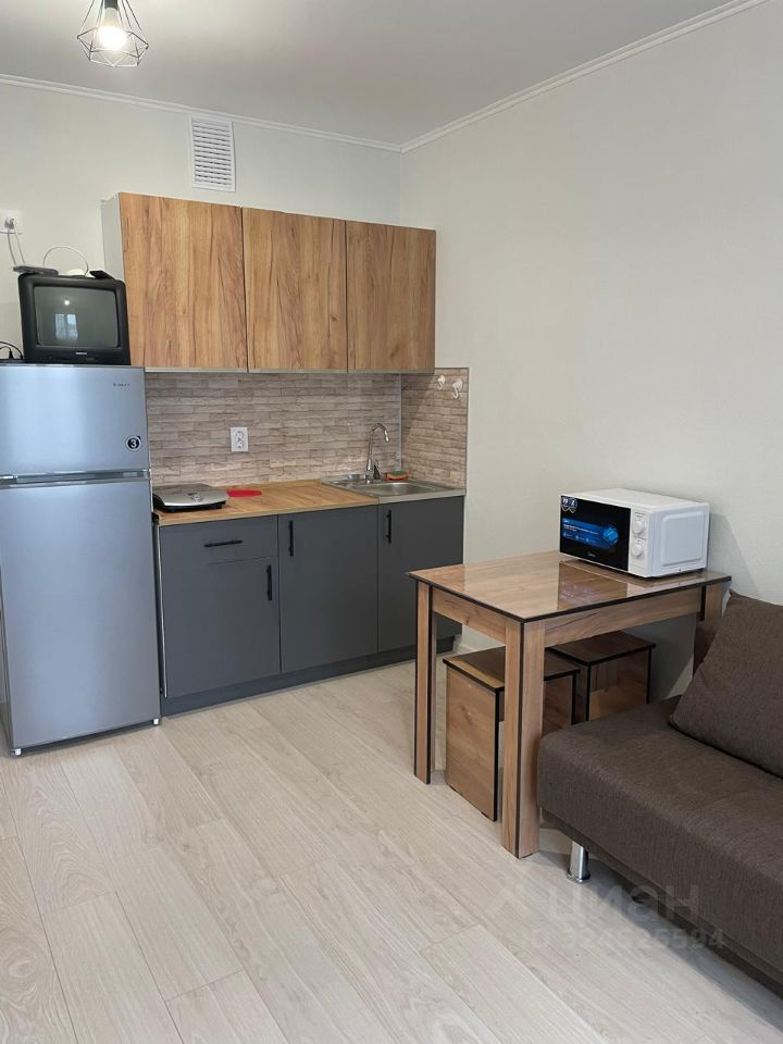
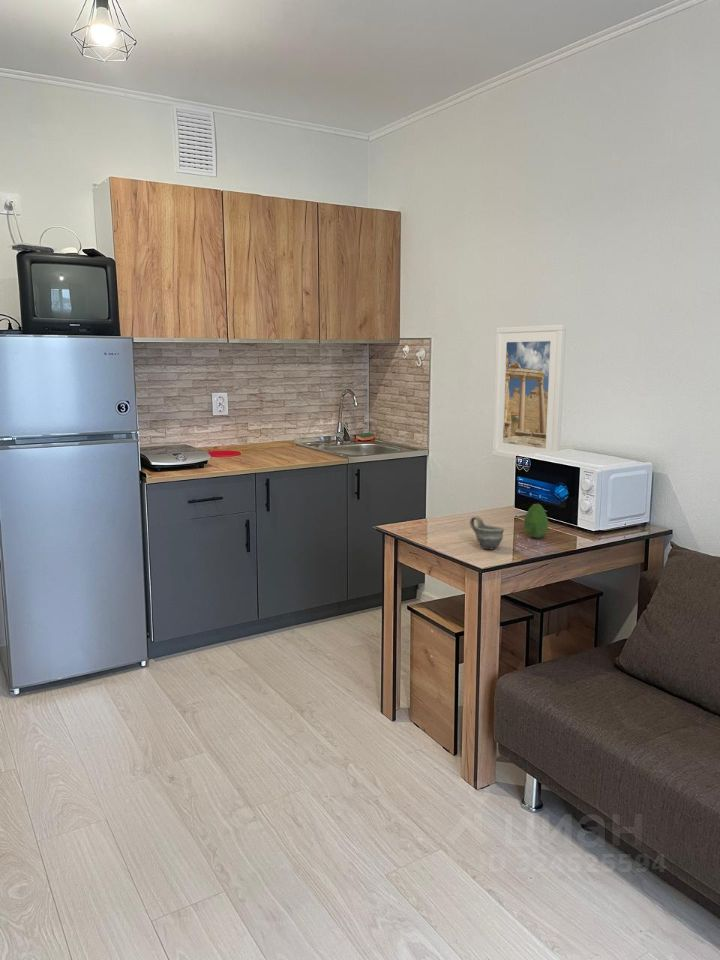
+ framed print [491,324,567,460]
+ fruit [523,503,549,539]
+ cup [469,515,506,550]
